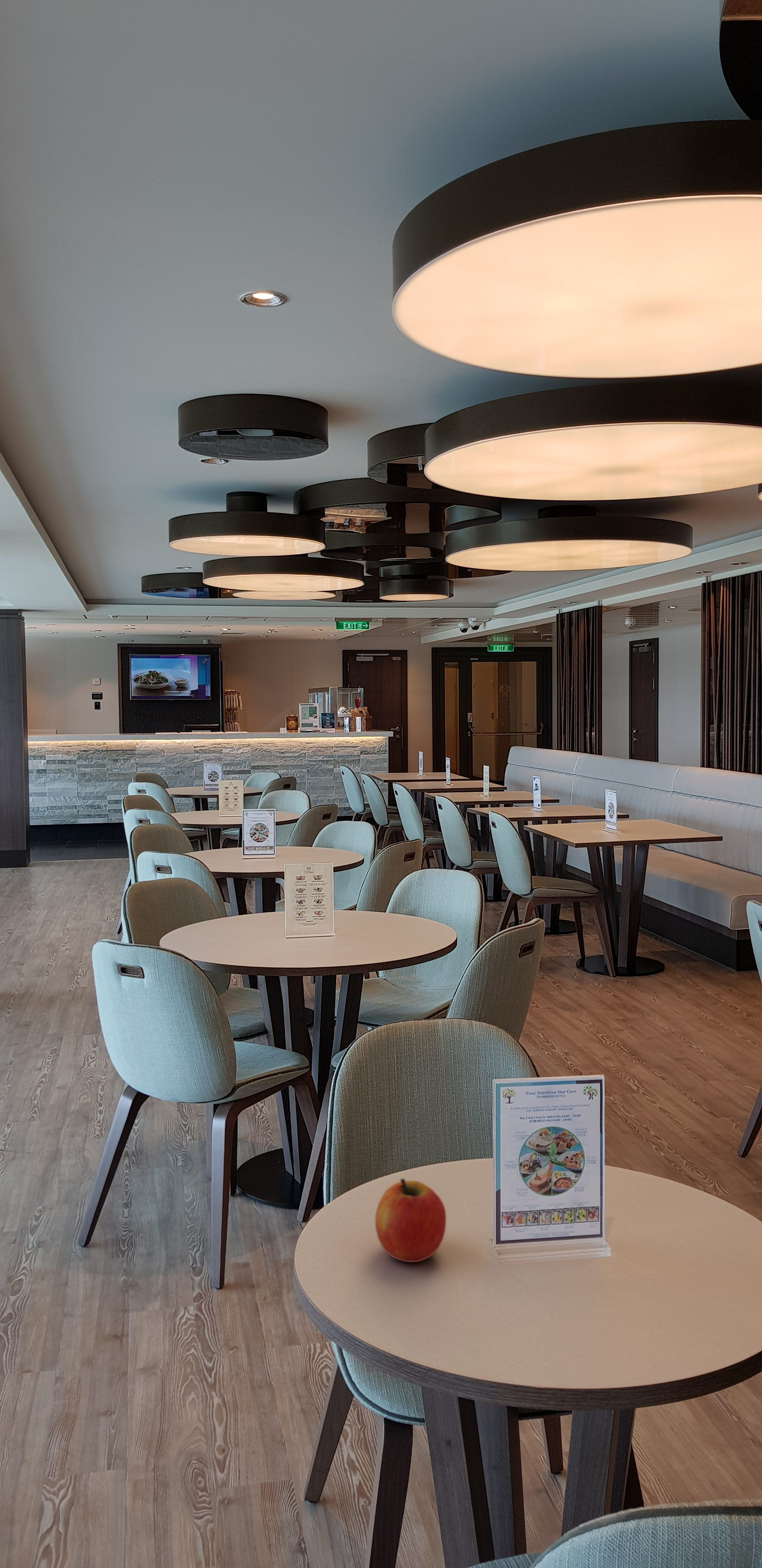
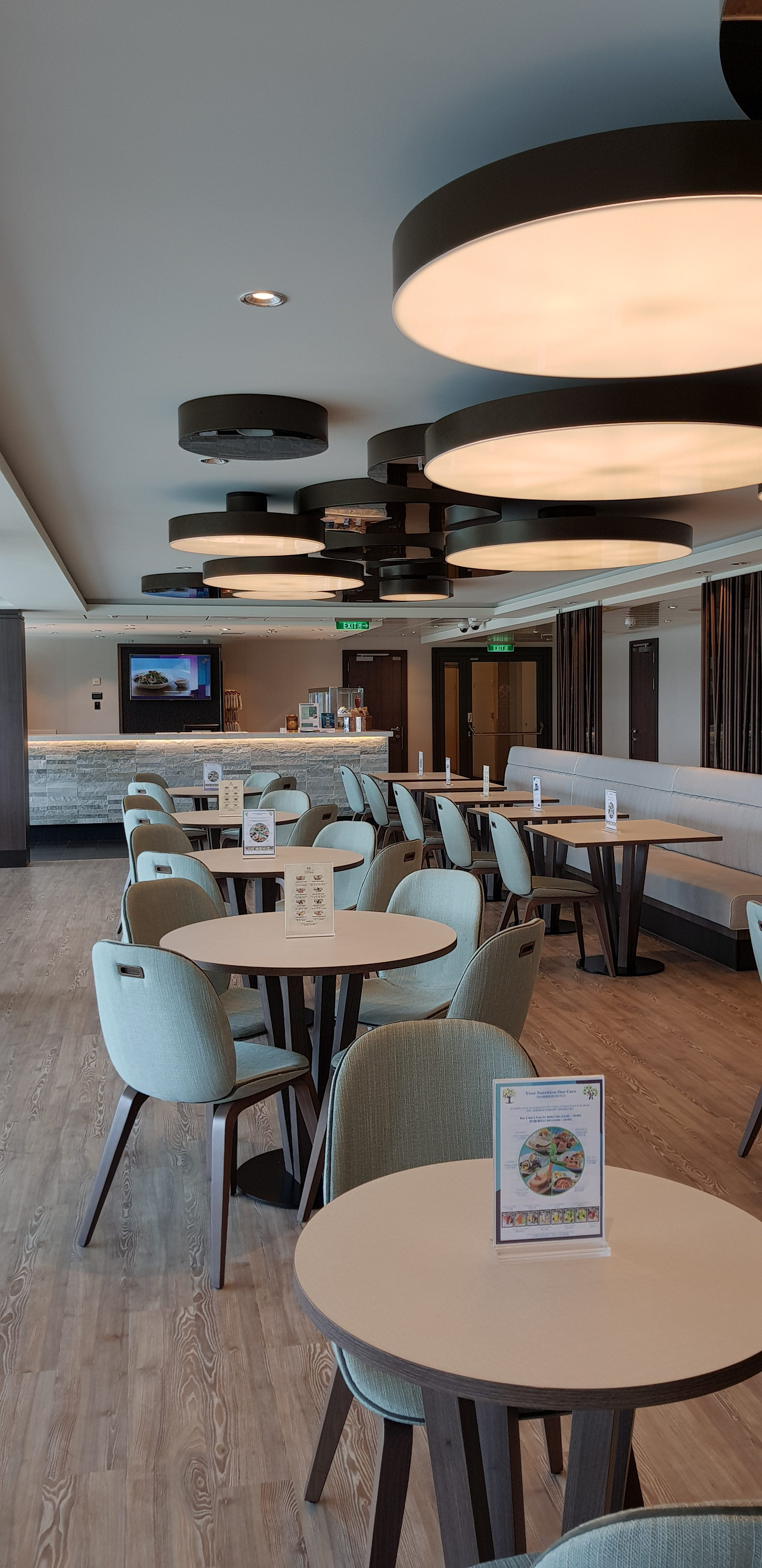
- apple [375,1178,447,1263]
